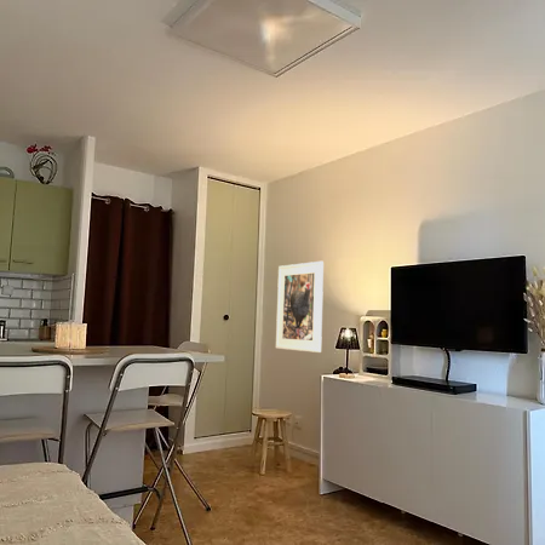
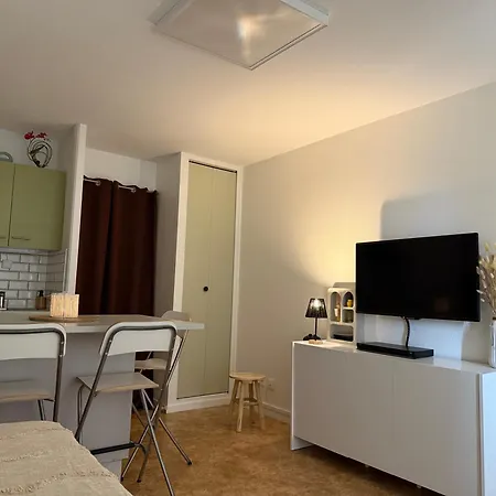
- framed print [275,260,325,354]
